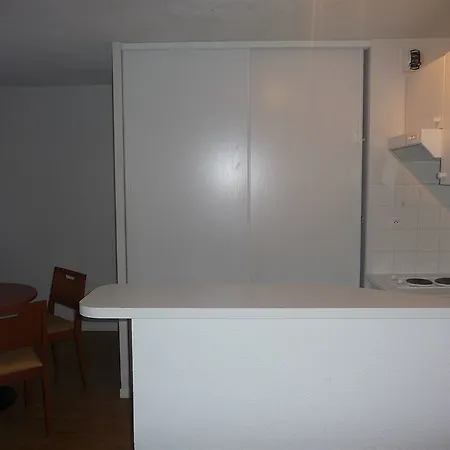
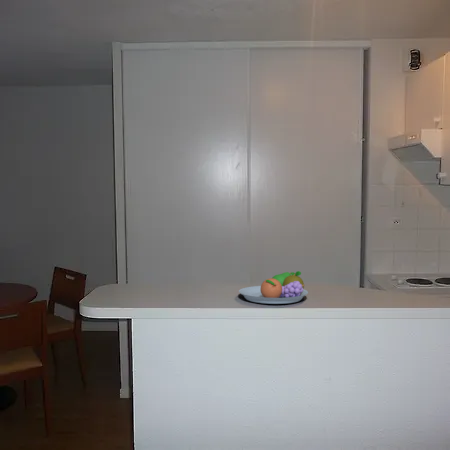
+ fruit bowl [238,270,309,305]
